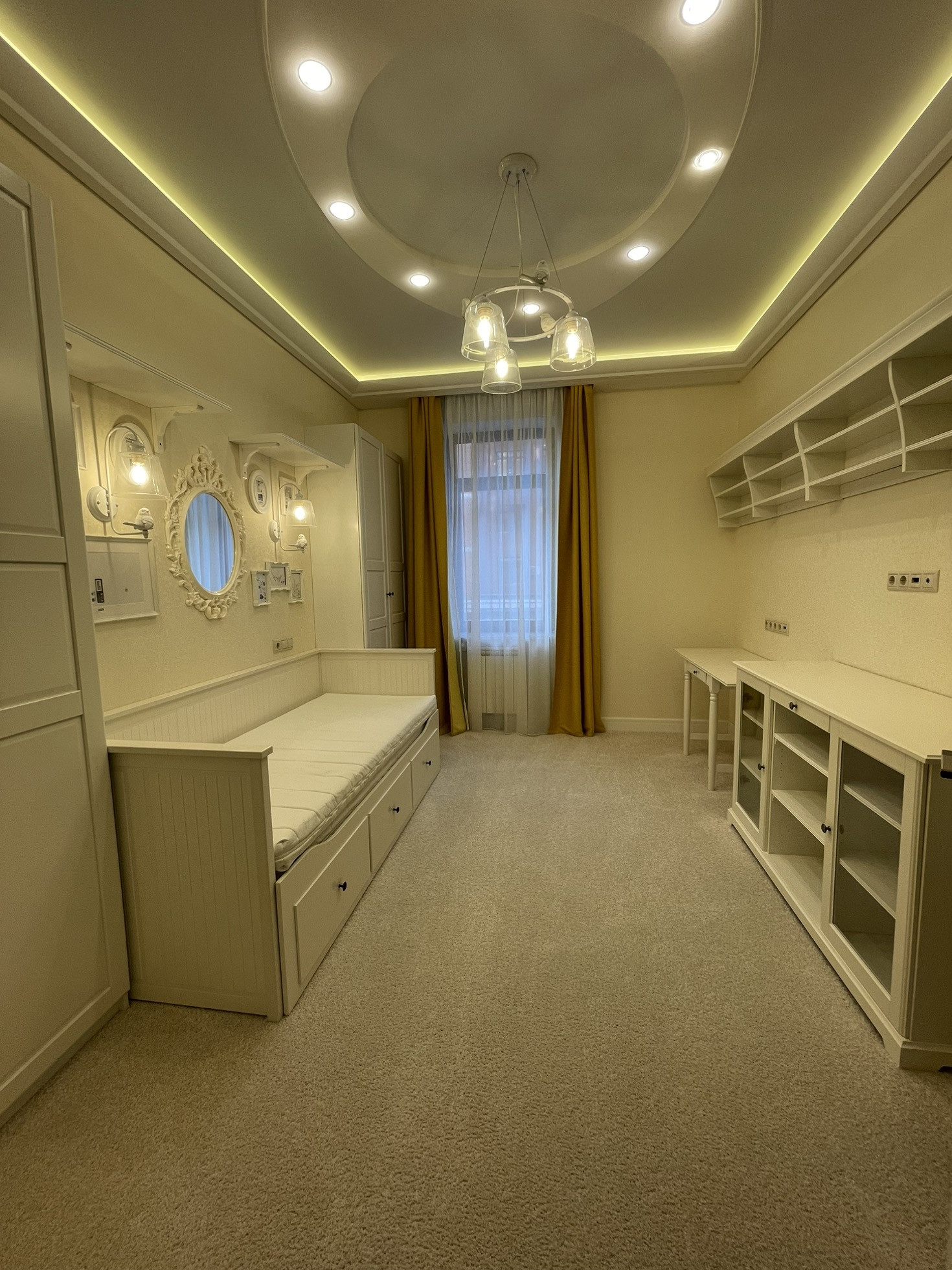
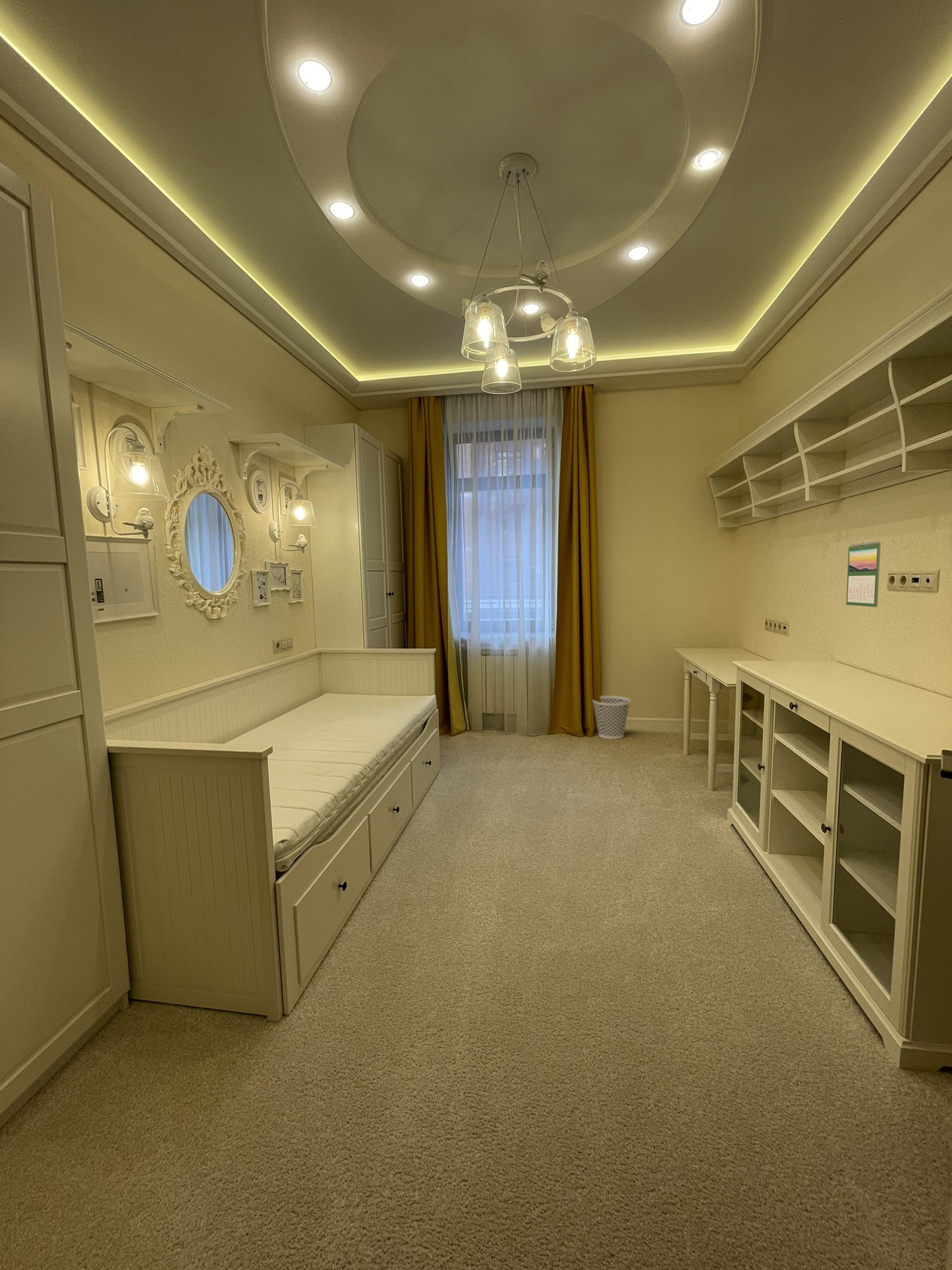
+ wastebasket [592,695,631,740]
+ calendar [846,540,881,608]
